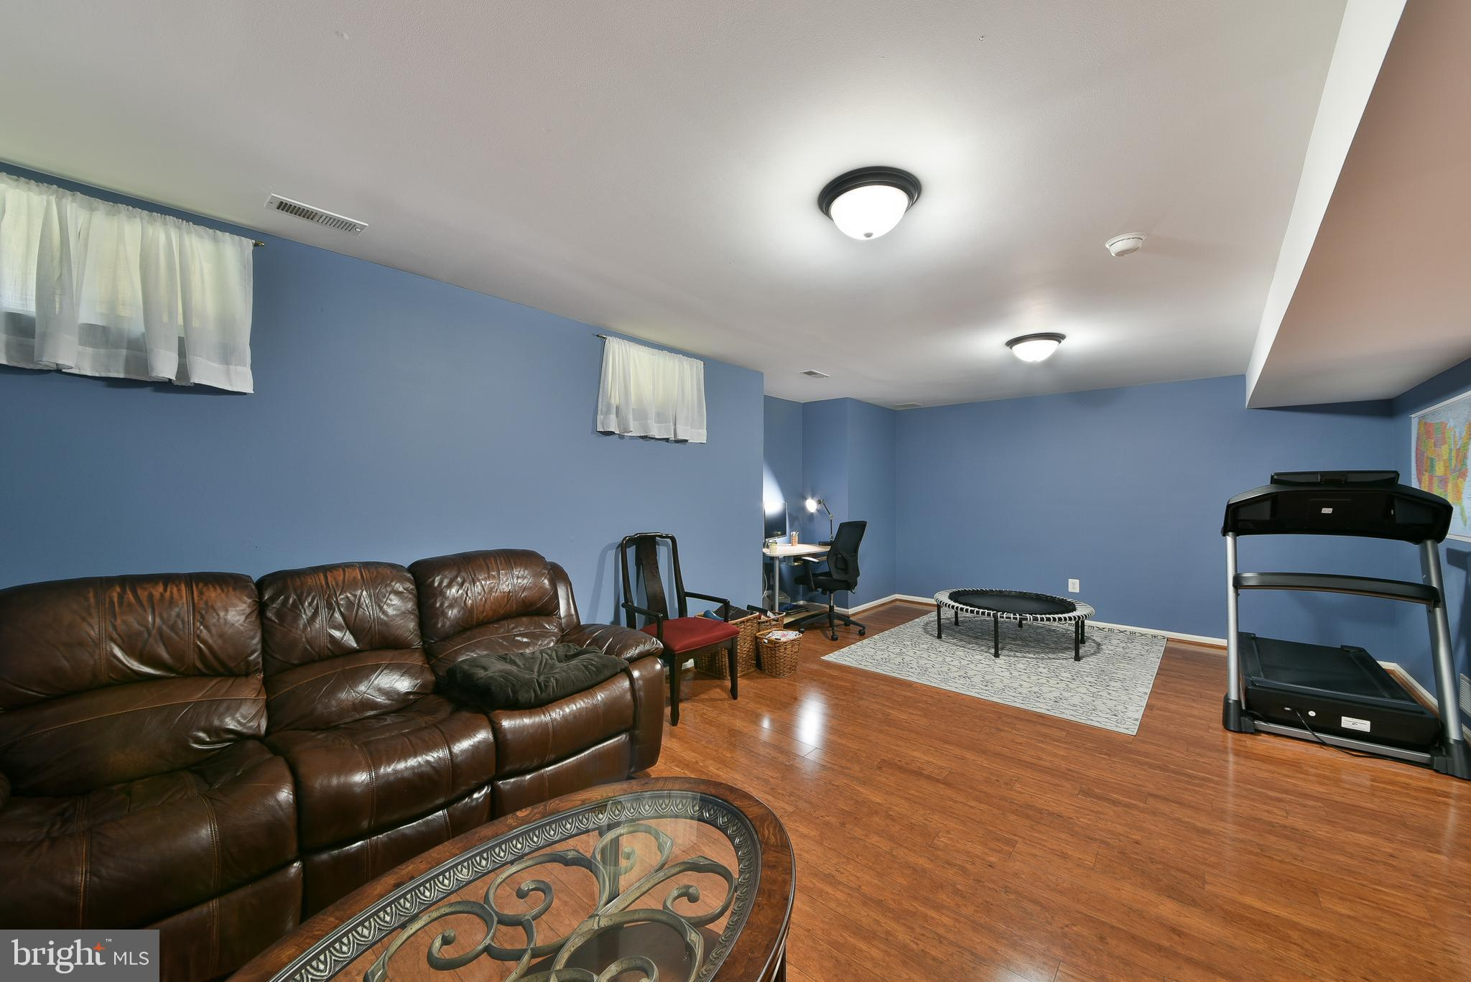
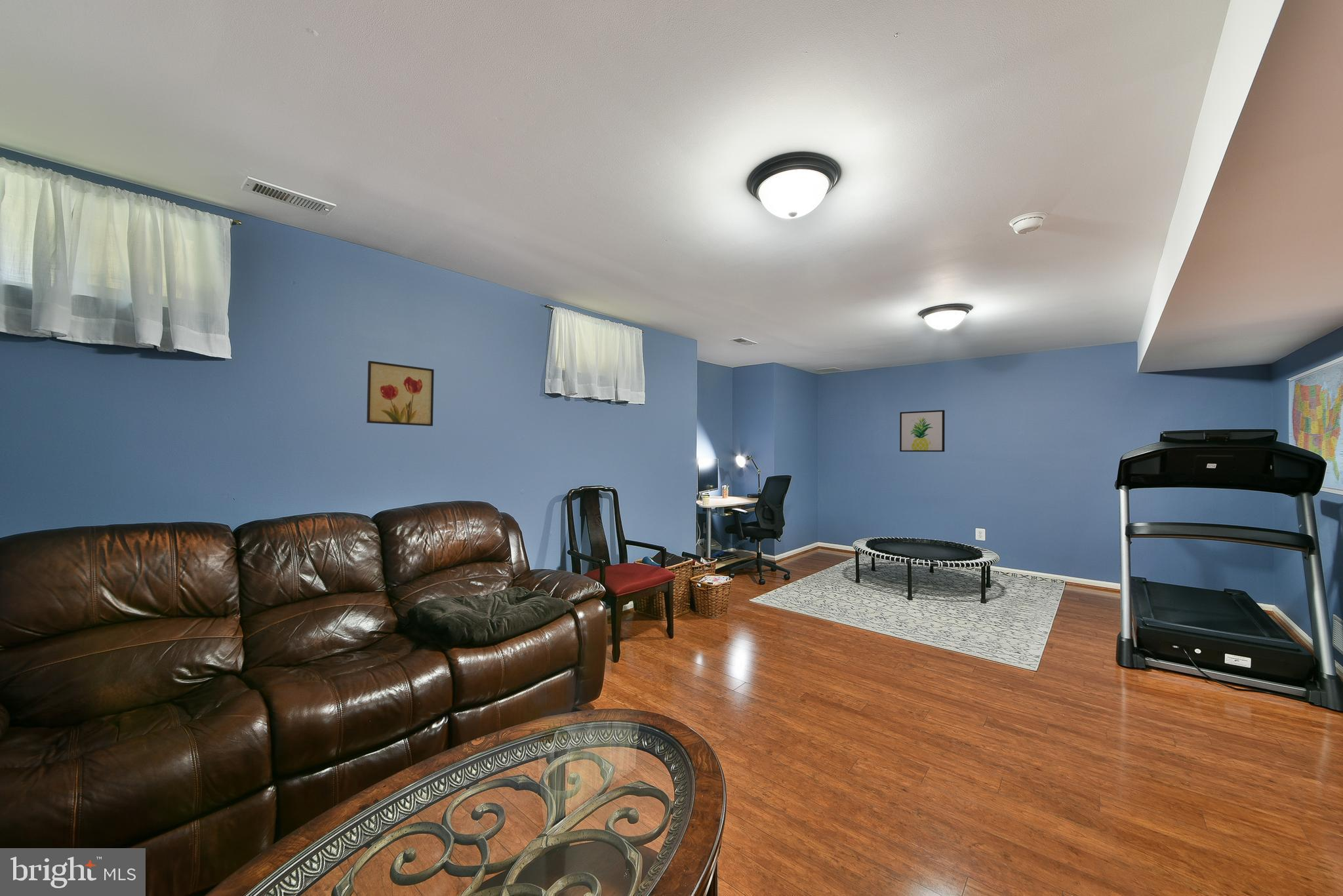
+ wall art [899,410,946,452]
+ wall art [366,360,435,427]
